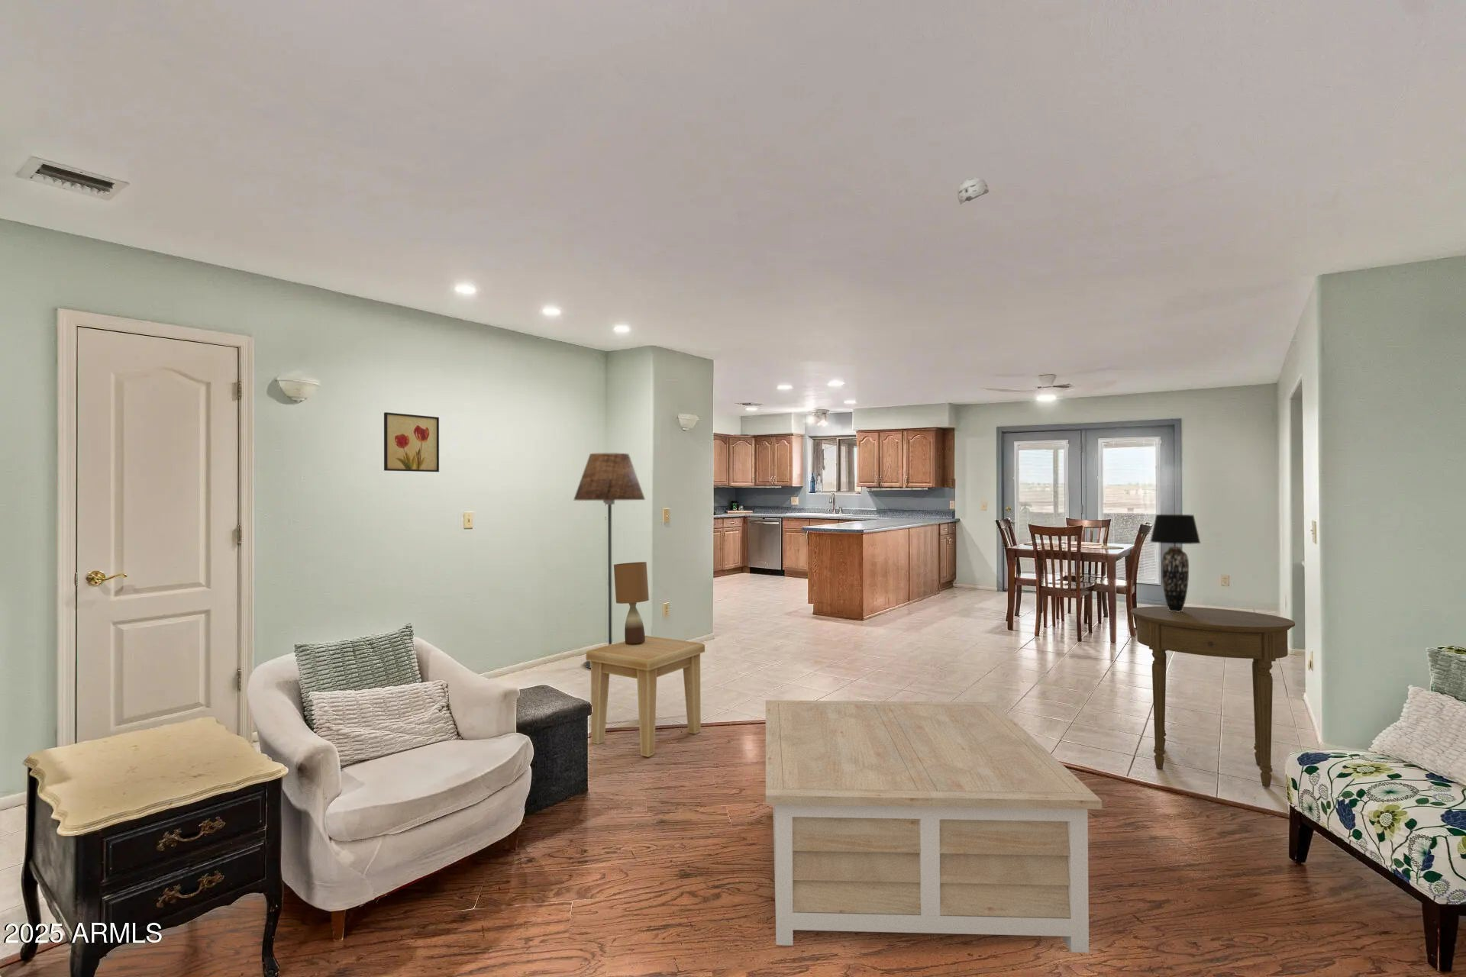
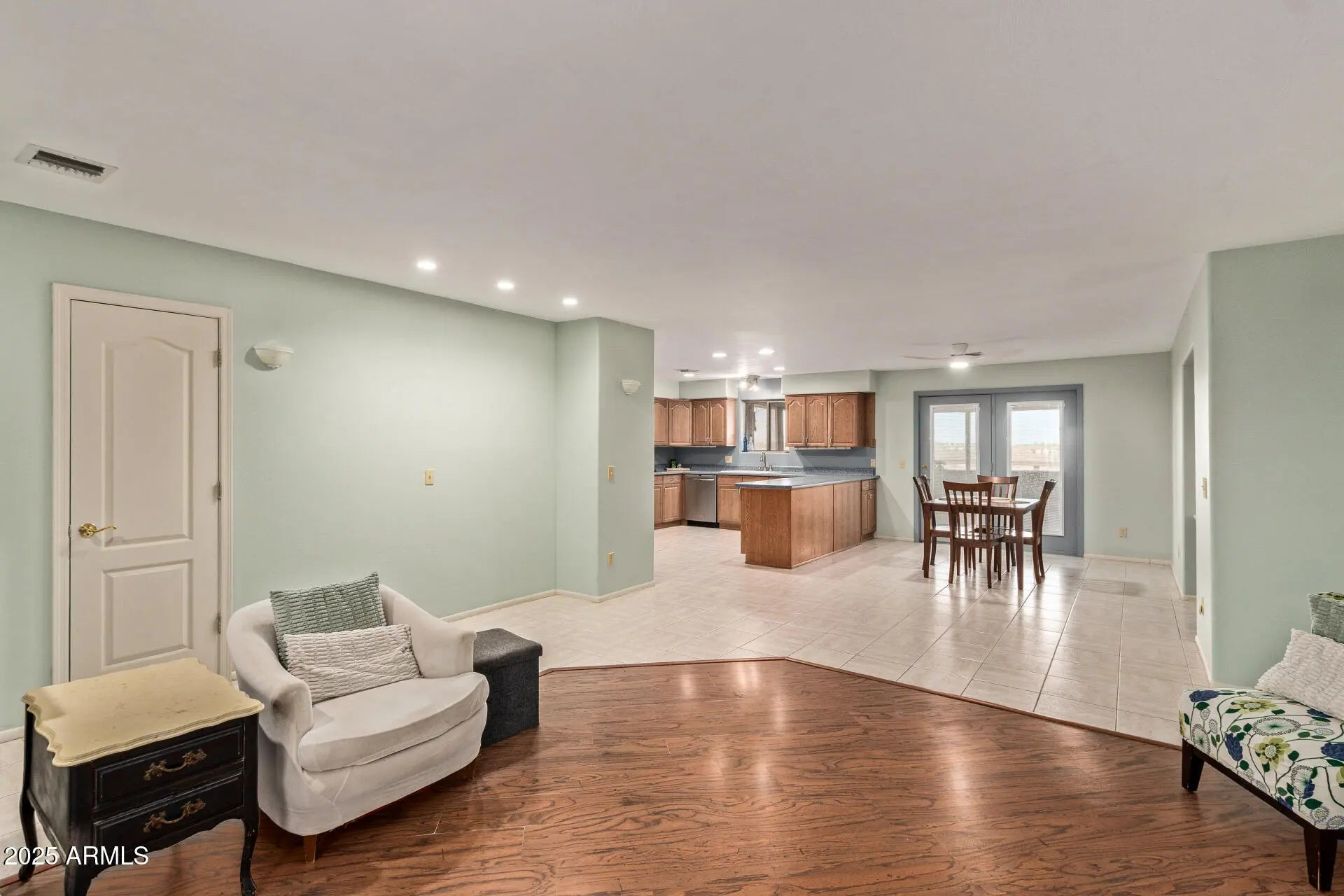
- table lamp [613,560,650,644]
- table lamp [1150,514,1202,612]
- coffee table [765,699,1103,953]
- smoke detector [957,177,989,205]
- wall art [383,411,440,472]
- side table [1130,605,1296,788]
- side table [586,635,706,758]
- floor lamp [573,453,646,670]
